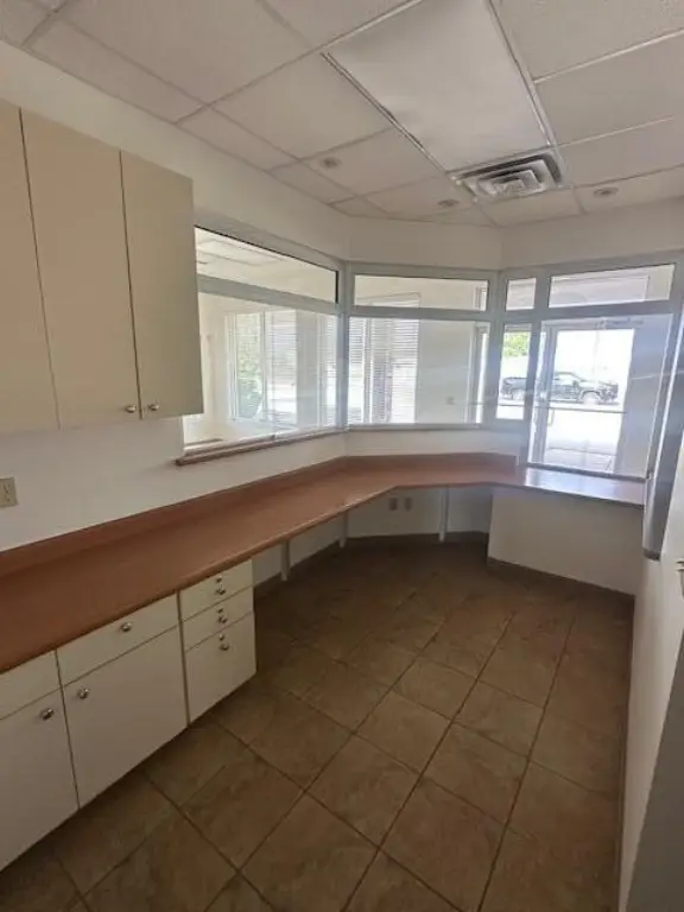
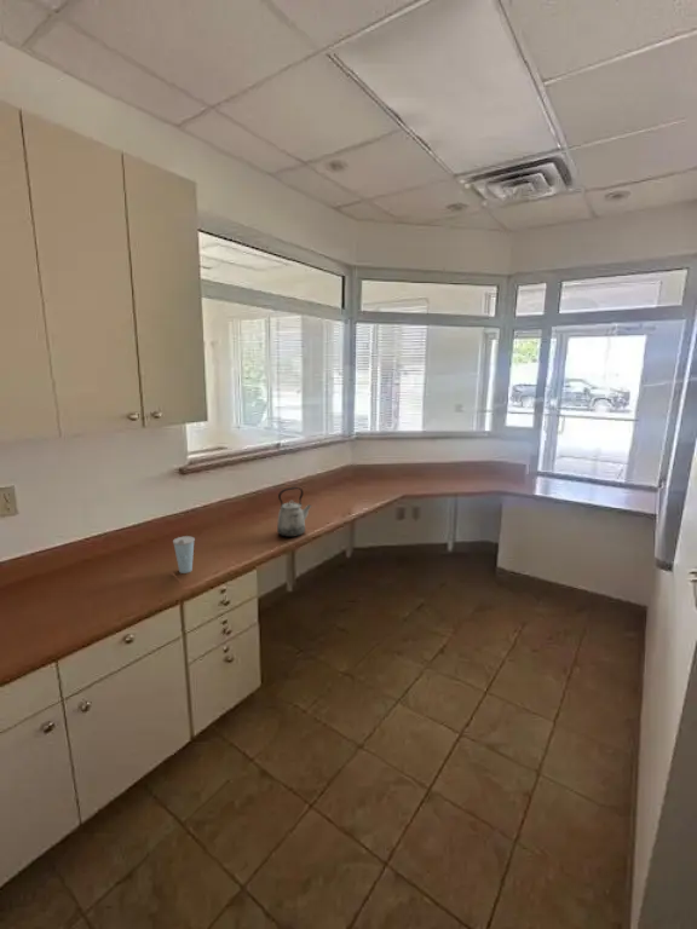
+ cup [172,535,196,575]
+ kettle [276,486,313,538]
